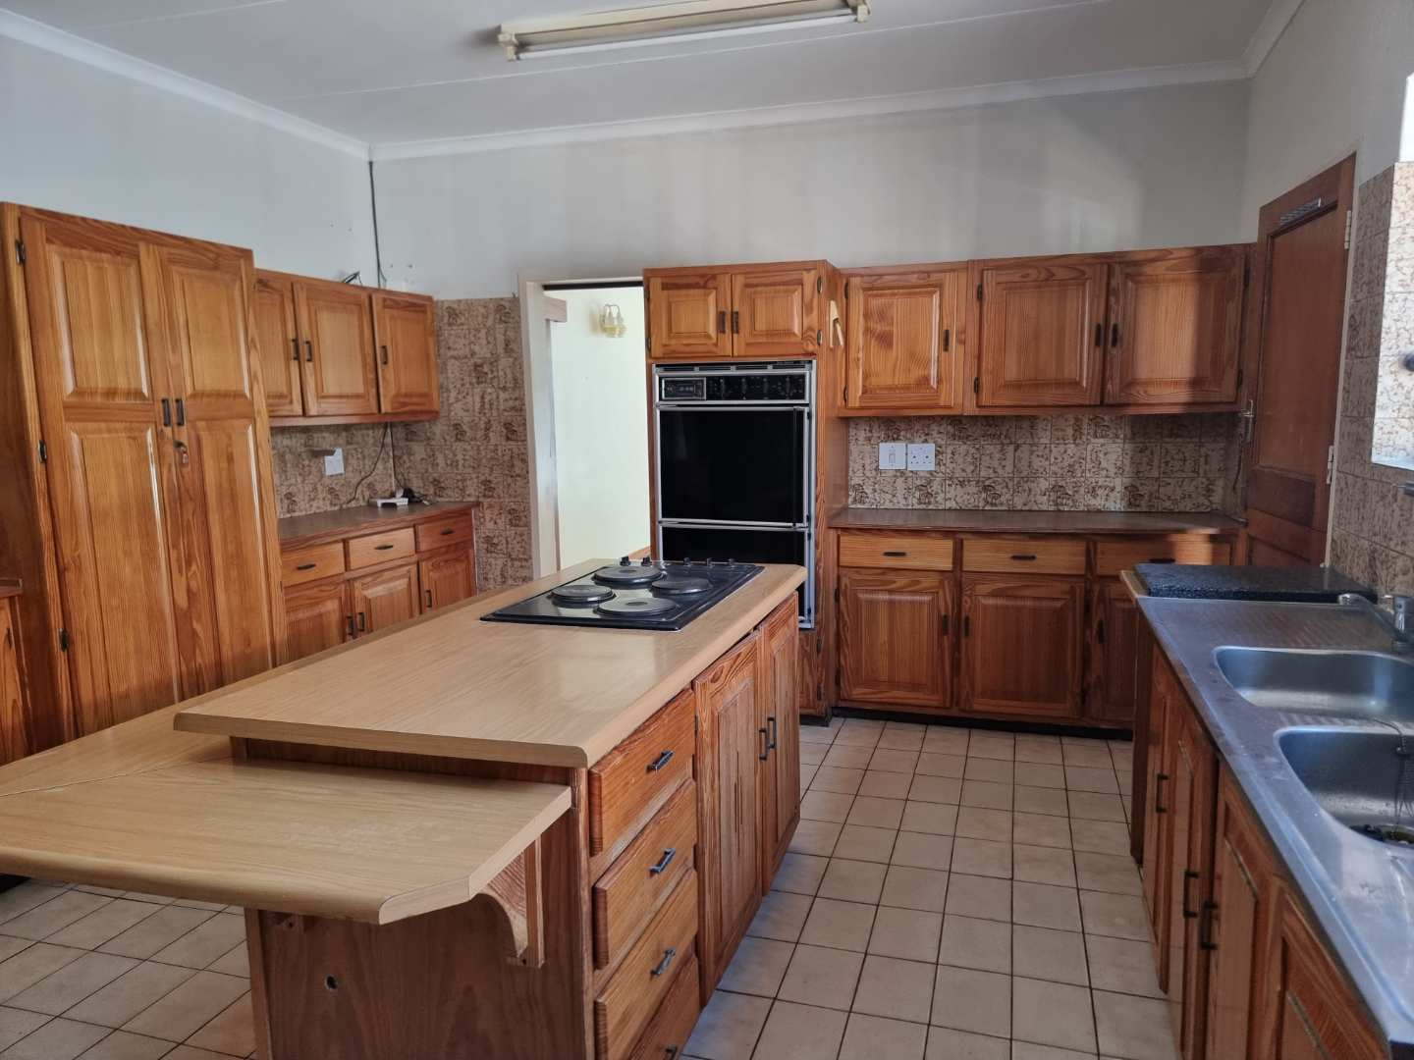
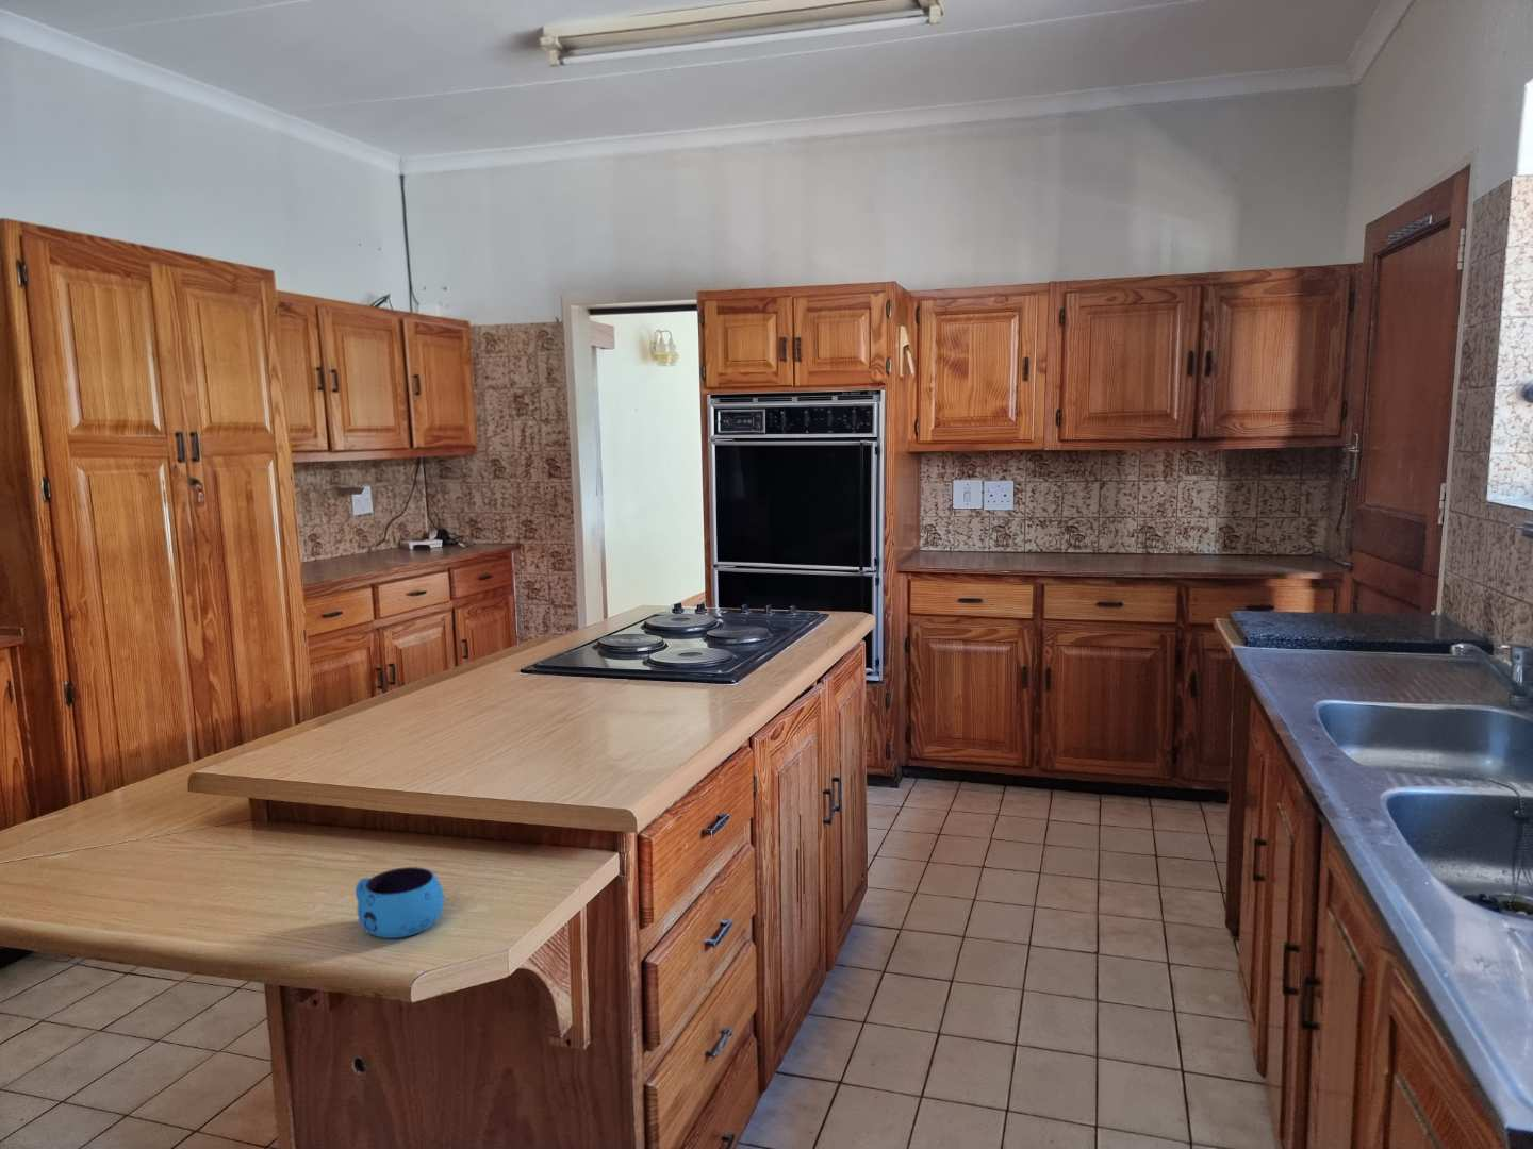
+ mug [355,867,445,939]
